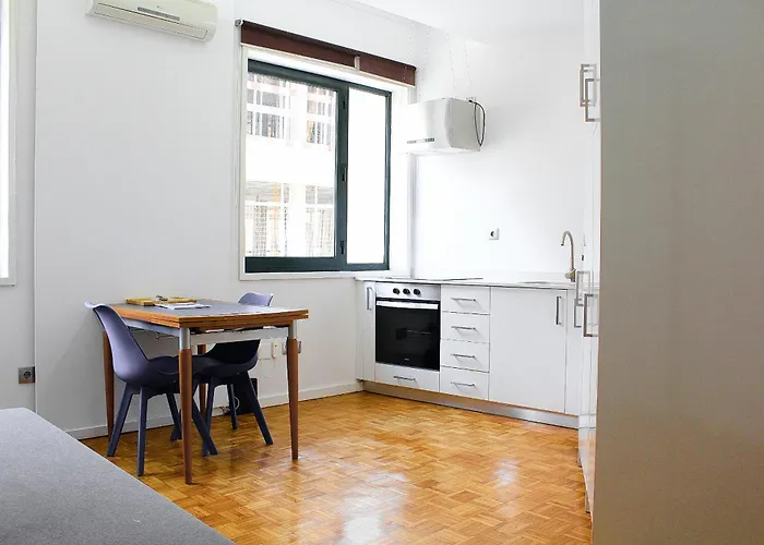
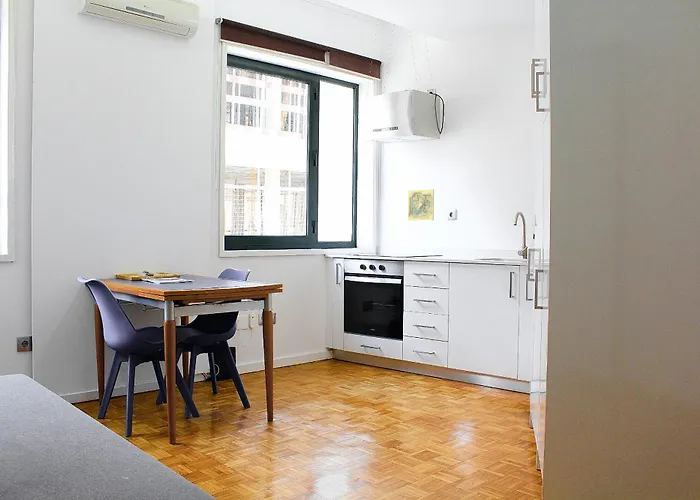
+ decorative tile [407,188,435,222]
